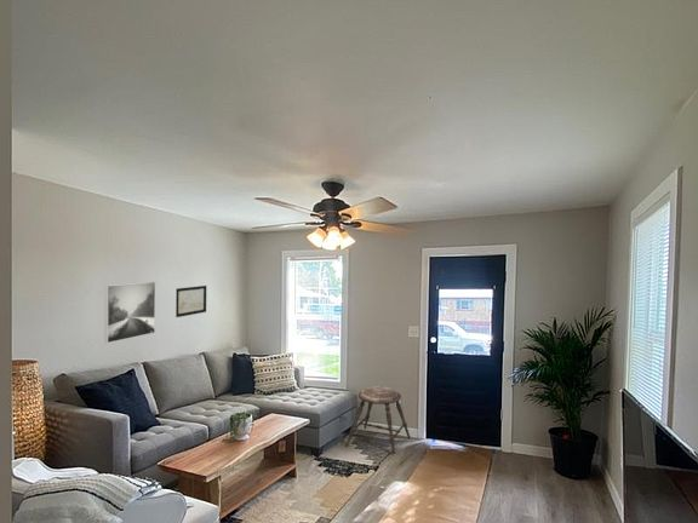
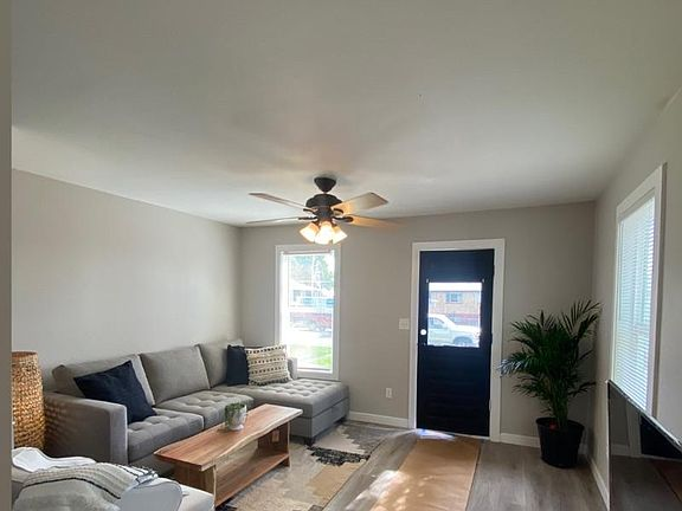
- wall art [174,285,207,318]
- stool [344,385,412,455]
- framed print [104,281,156,344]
